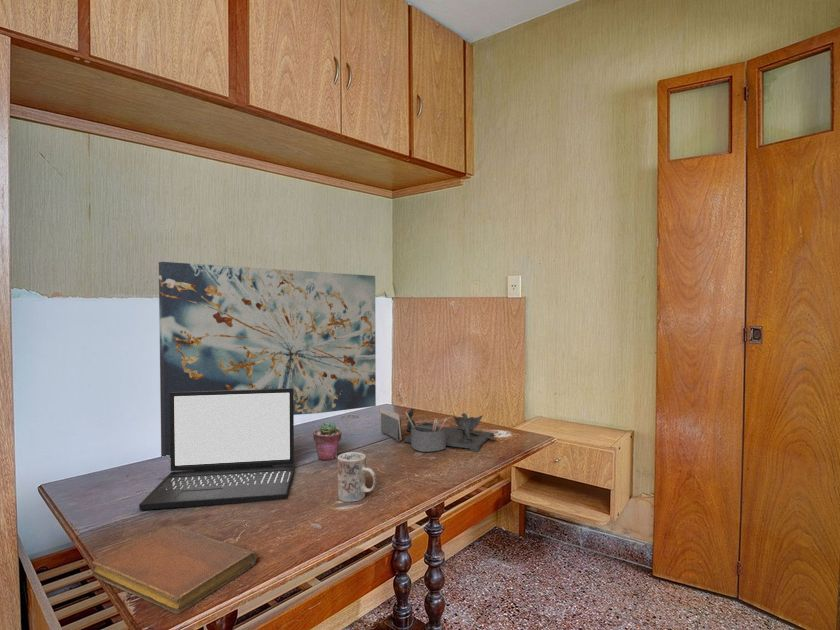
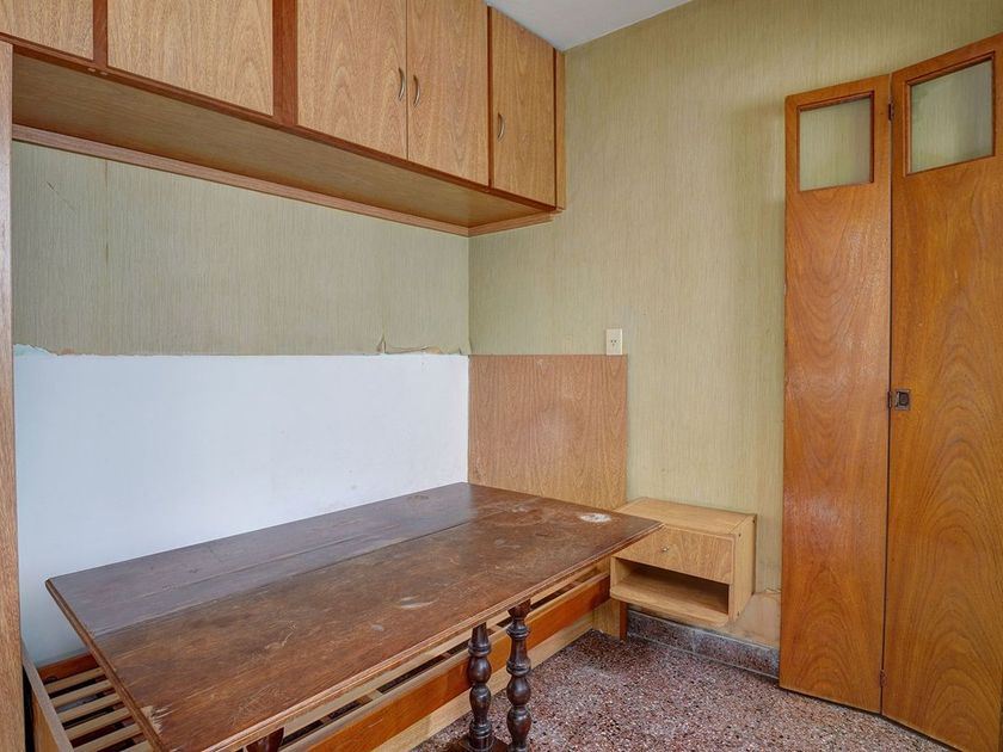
- notebook [91,525,258,615]
- wall art [158,261,377,458]
- desk organizer [378,405,497,453]
- mug [337,451,377,503]
- potted succulent [312,420,342,461]
- laptop [138,388,295,511]
